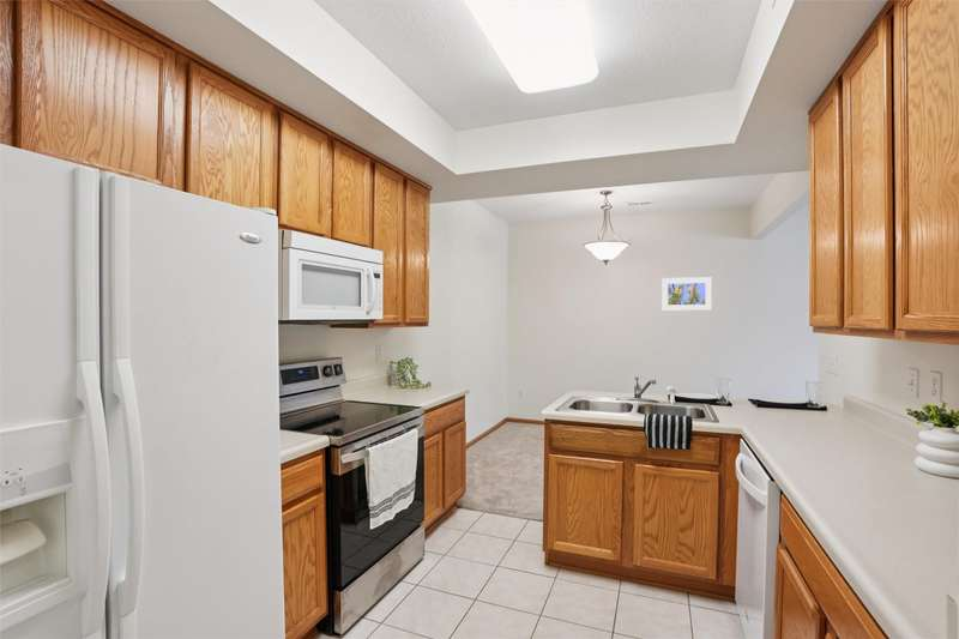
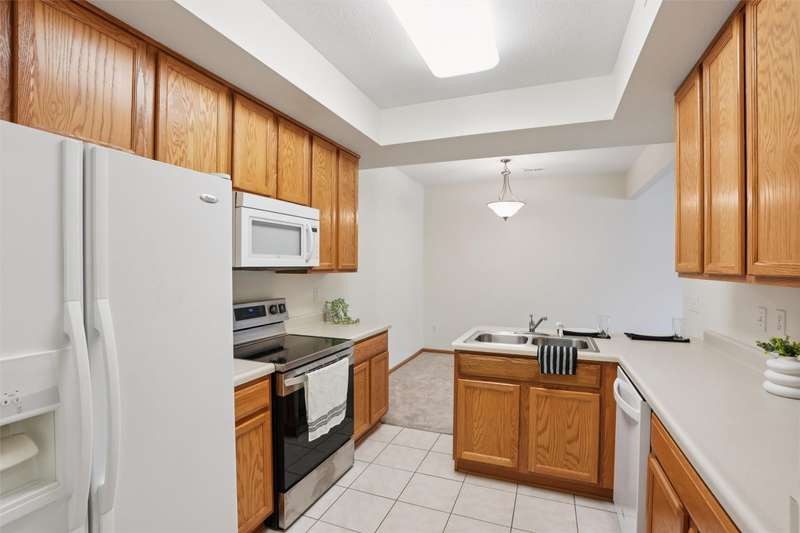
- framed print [661,276,713,312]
